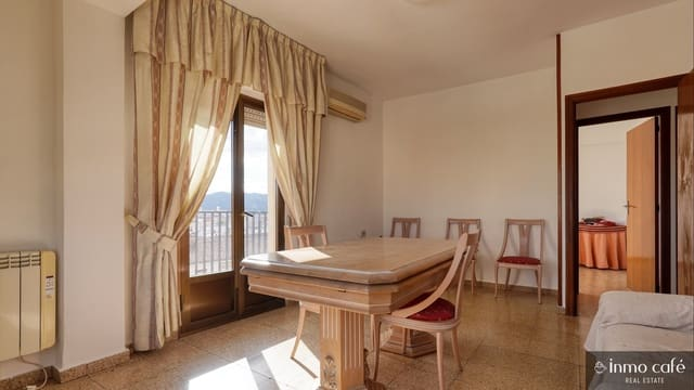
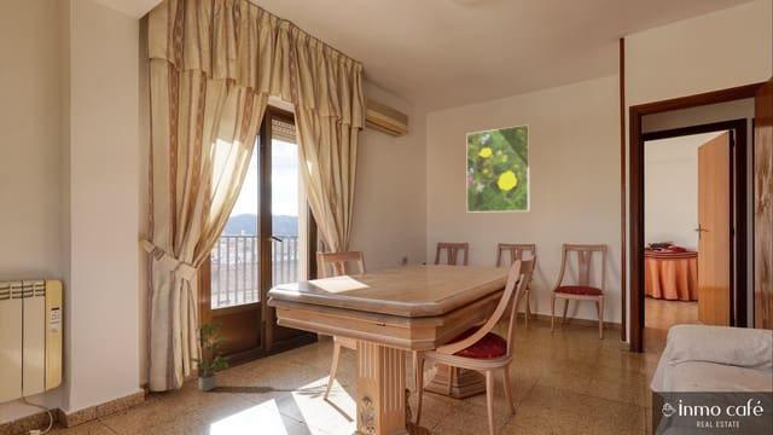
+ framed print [466,123,530,213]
+ potted plant [188,318,233,393]
